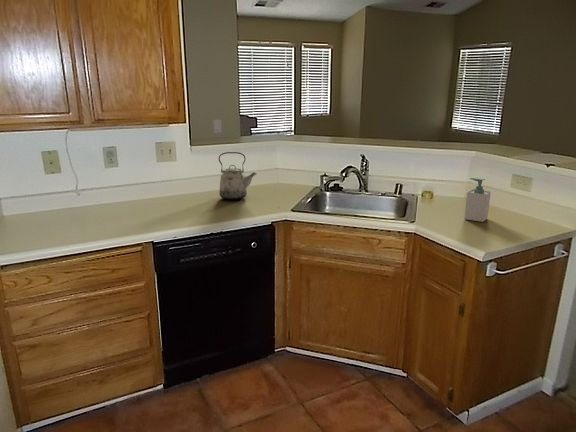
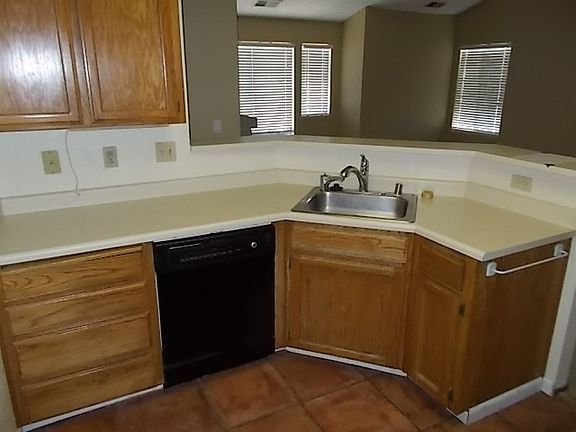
- kettle [218,151,257,201]
- soap bottle [463,177,492,223]
